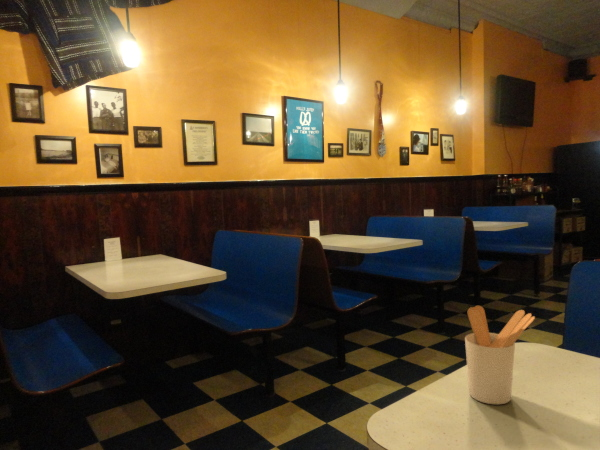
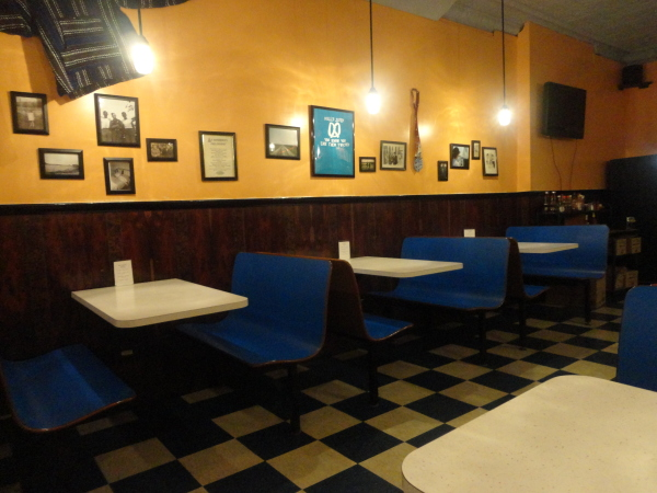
- utensil holder [464,305,536,405]
